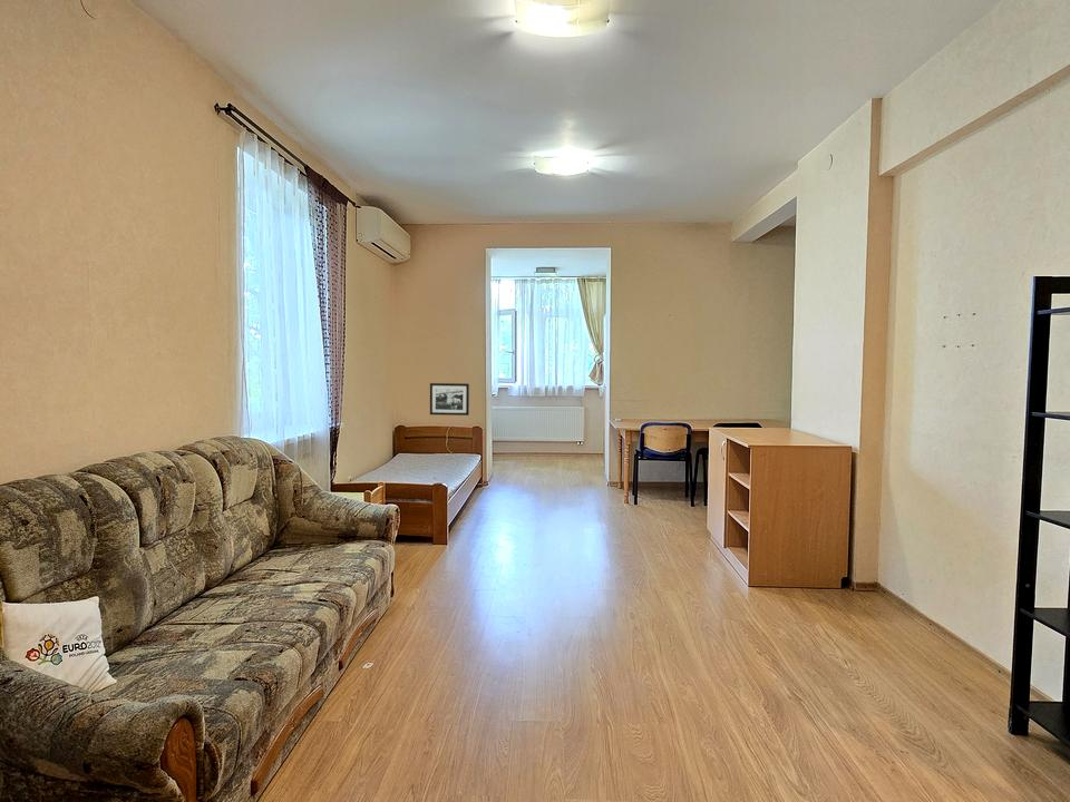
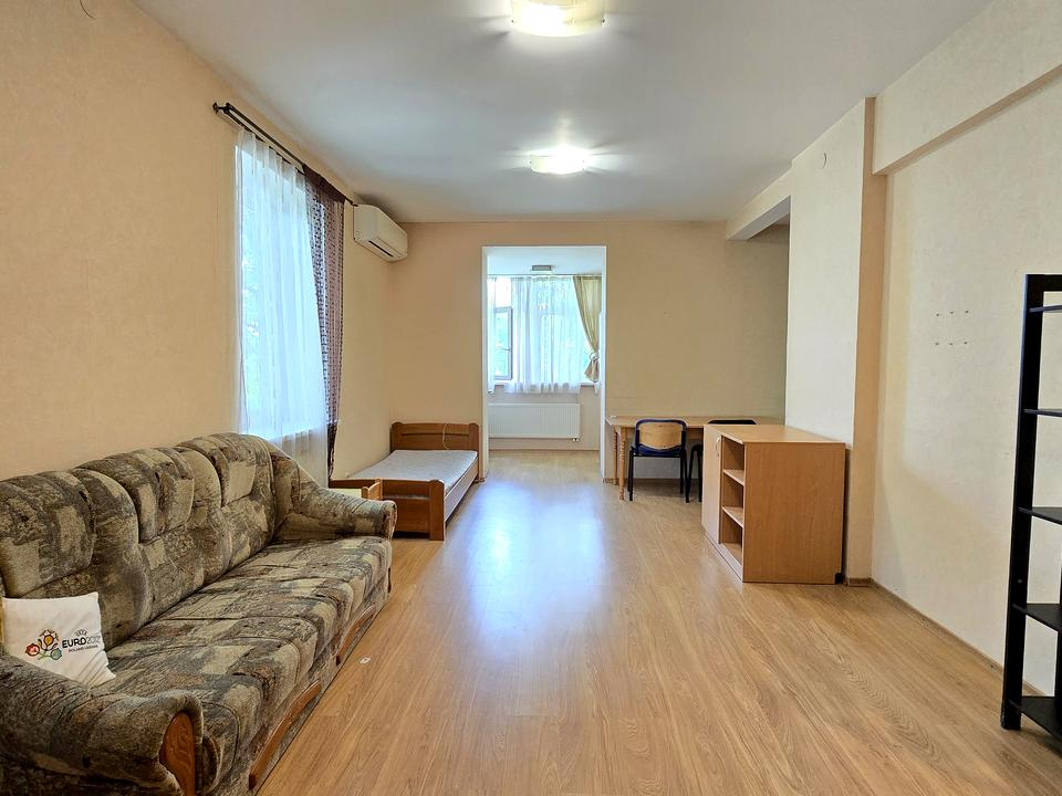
- picture frame [429,382,470,417]
